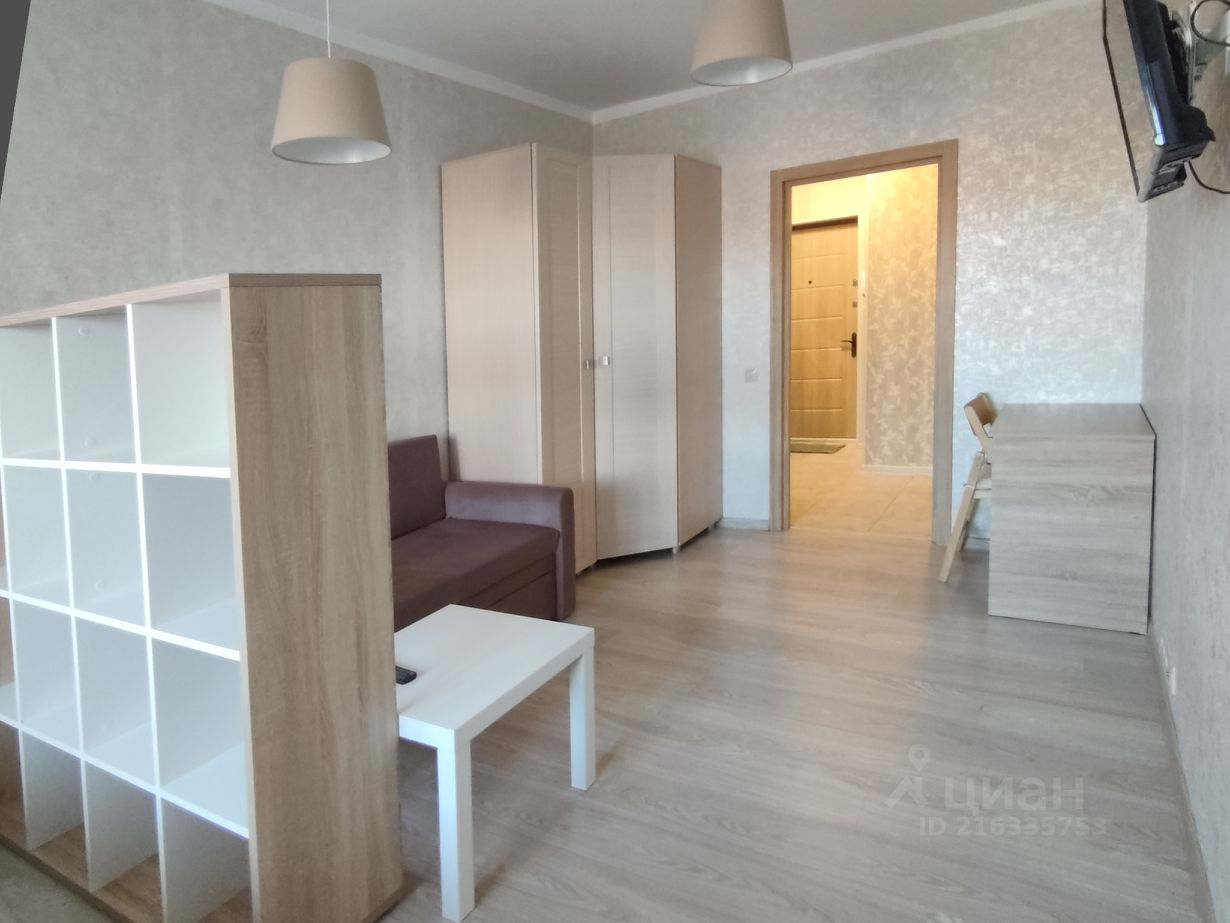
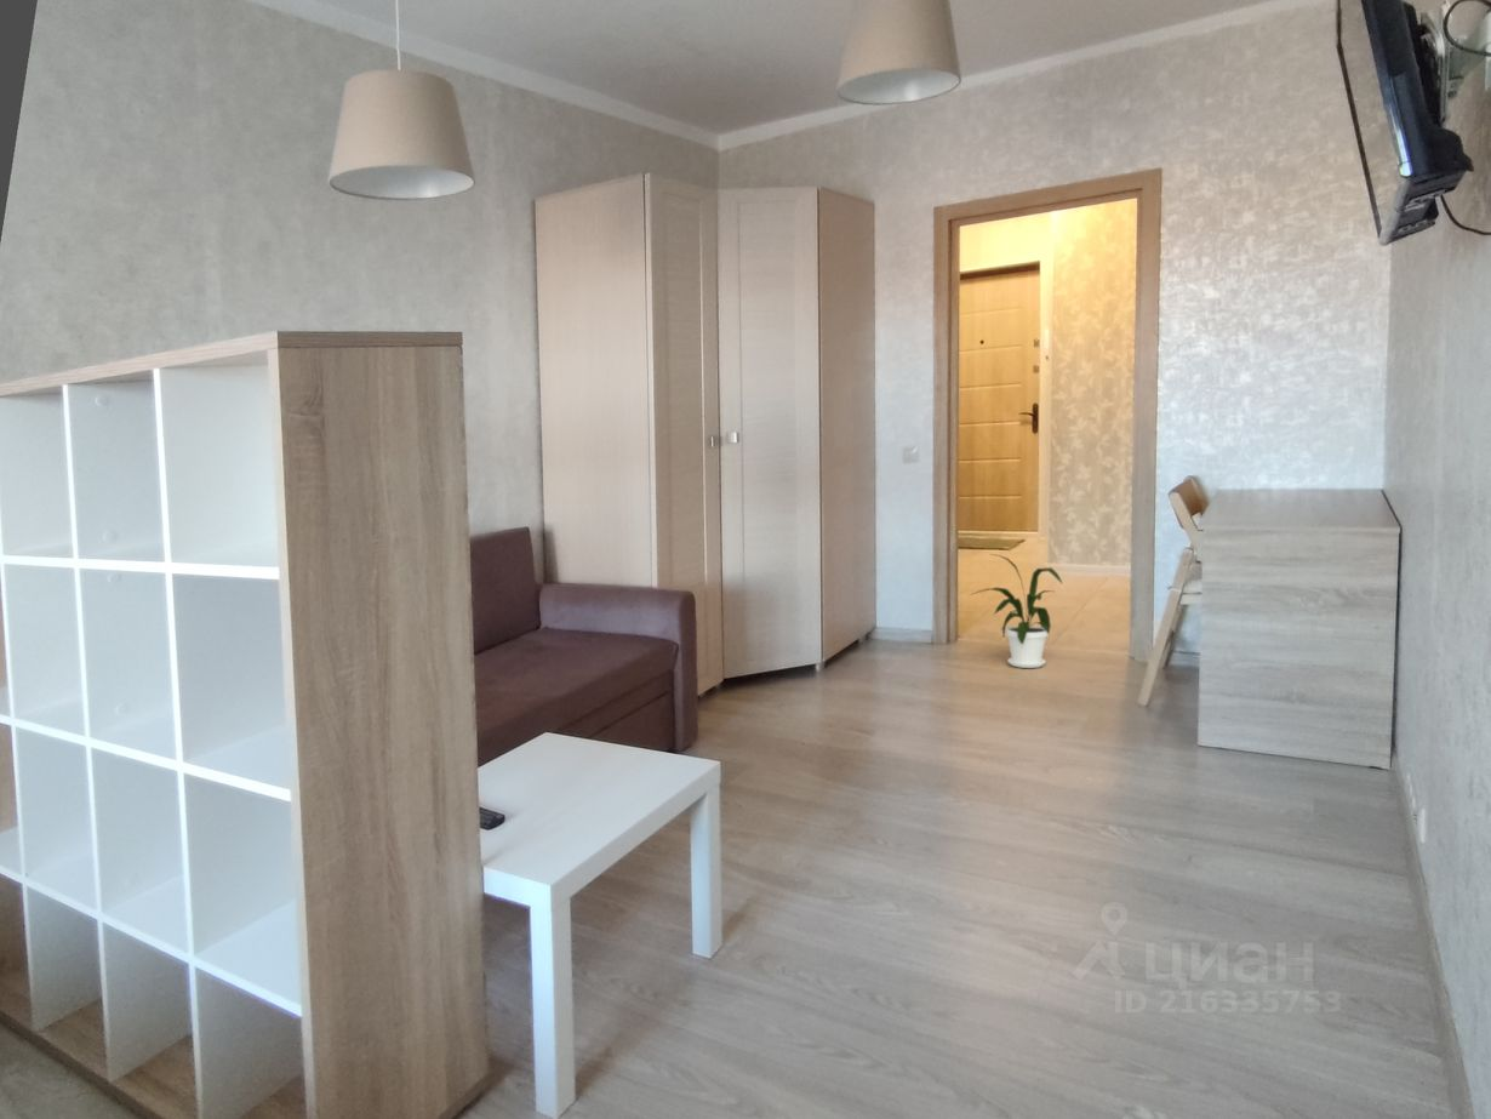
+ house plant [969,553,1063,669]
